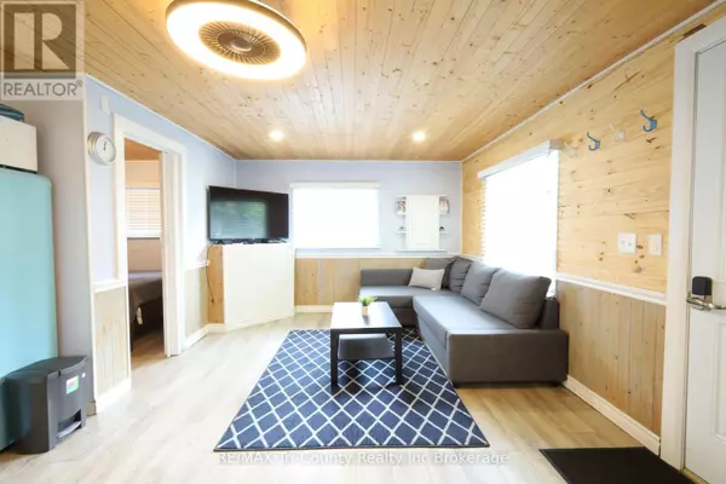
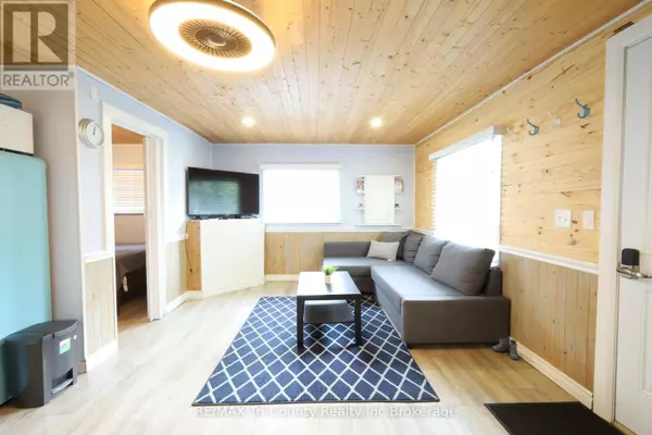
+ boots [491,336,524,361]
